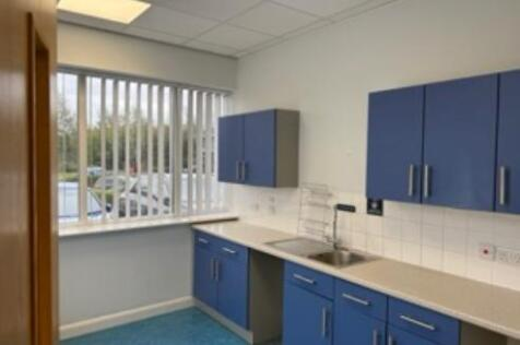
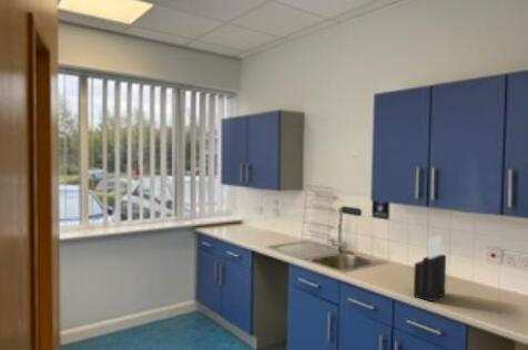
+ knife block [413,234,447,302]
